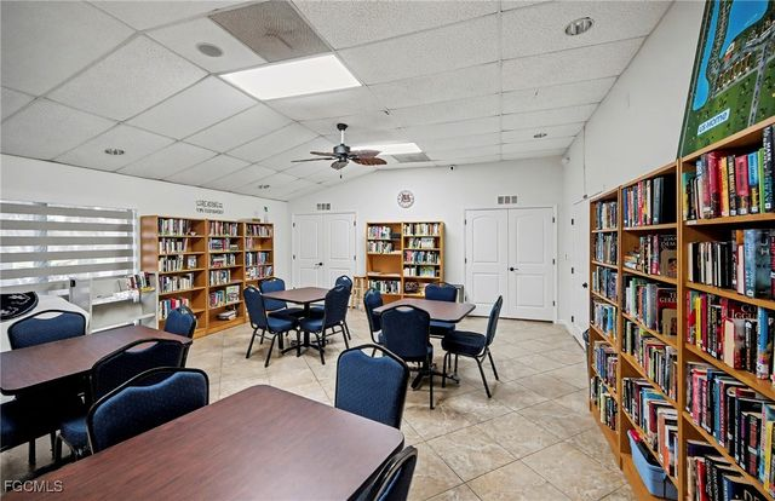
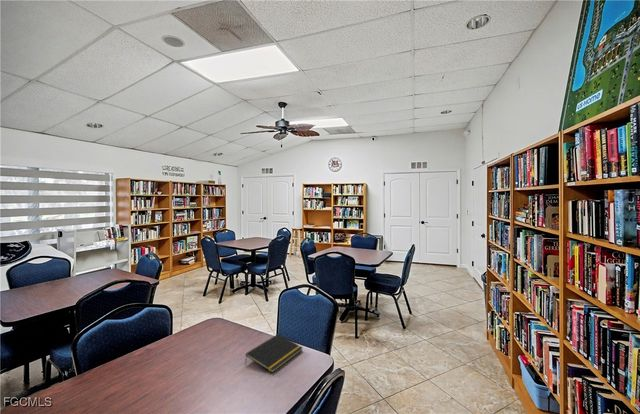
+ notepad [244,333,304,374]
